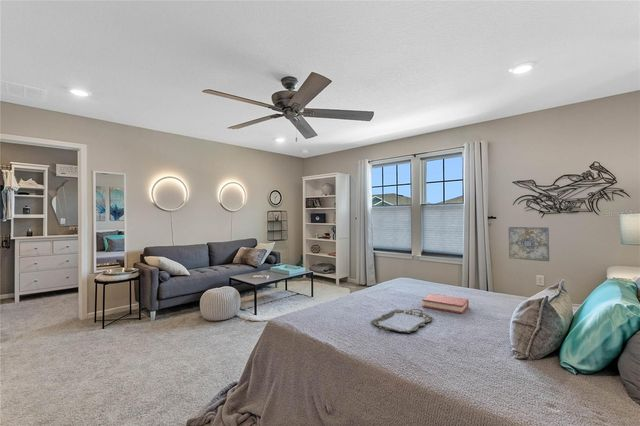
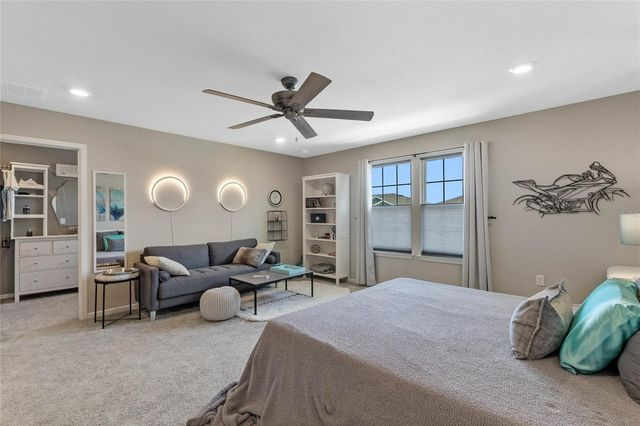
- wall art [508,226,550,262]
- serving tray [370,308,434,334]
- hardback book [421,293,470,315]
